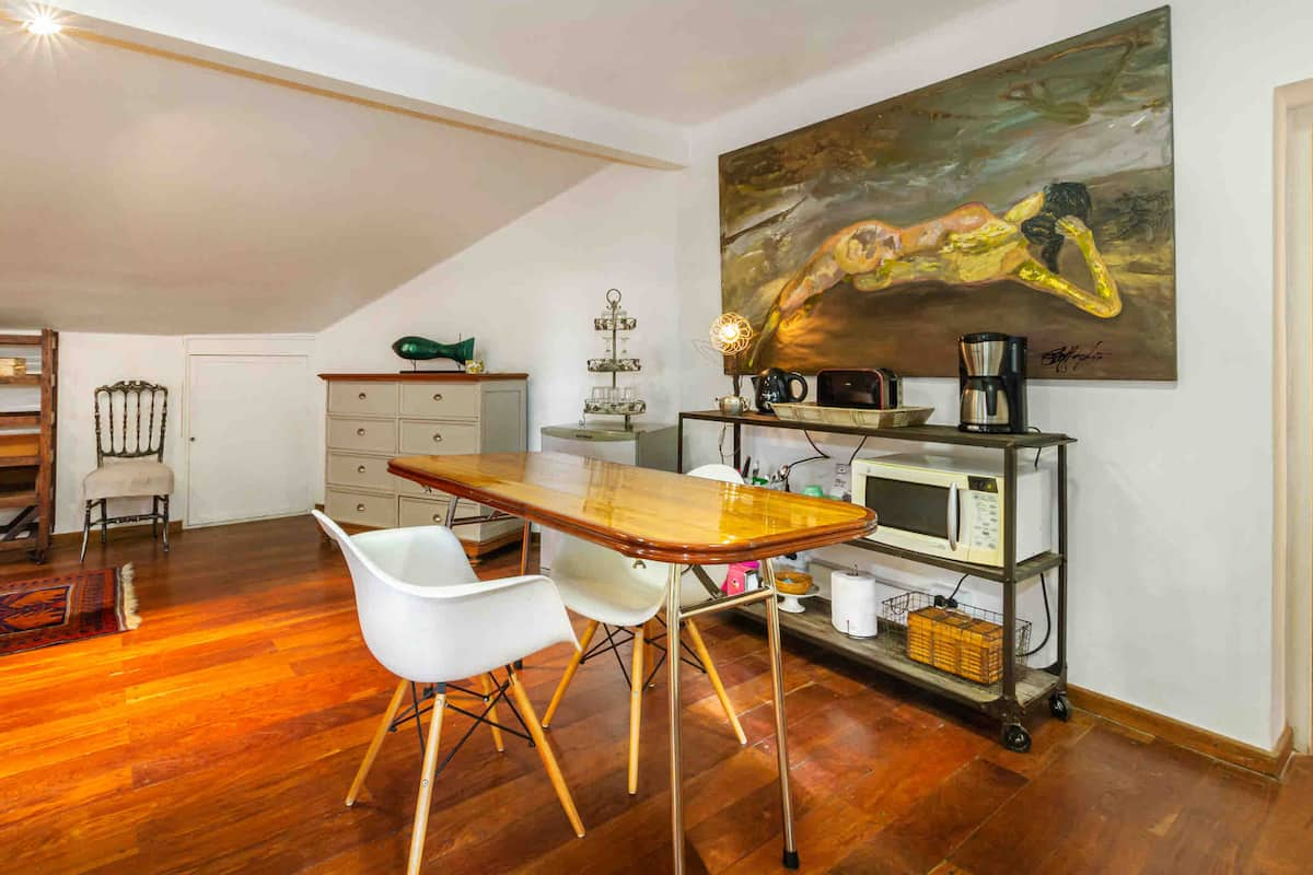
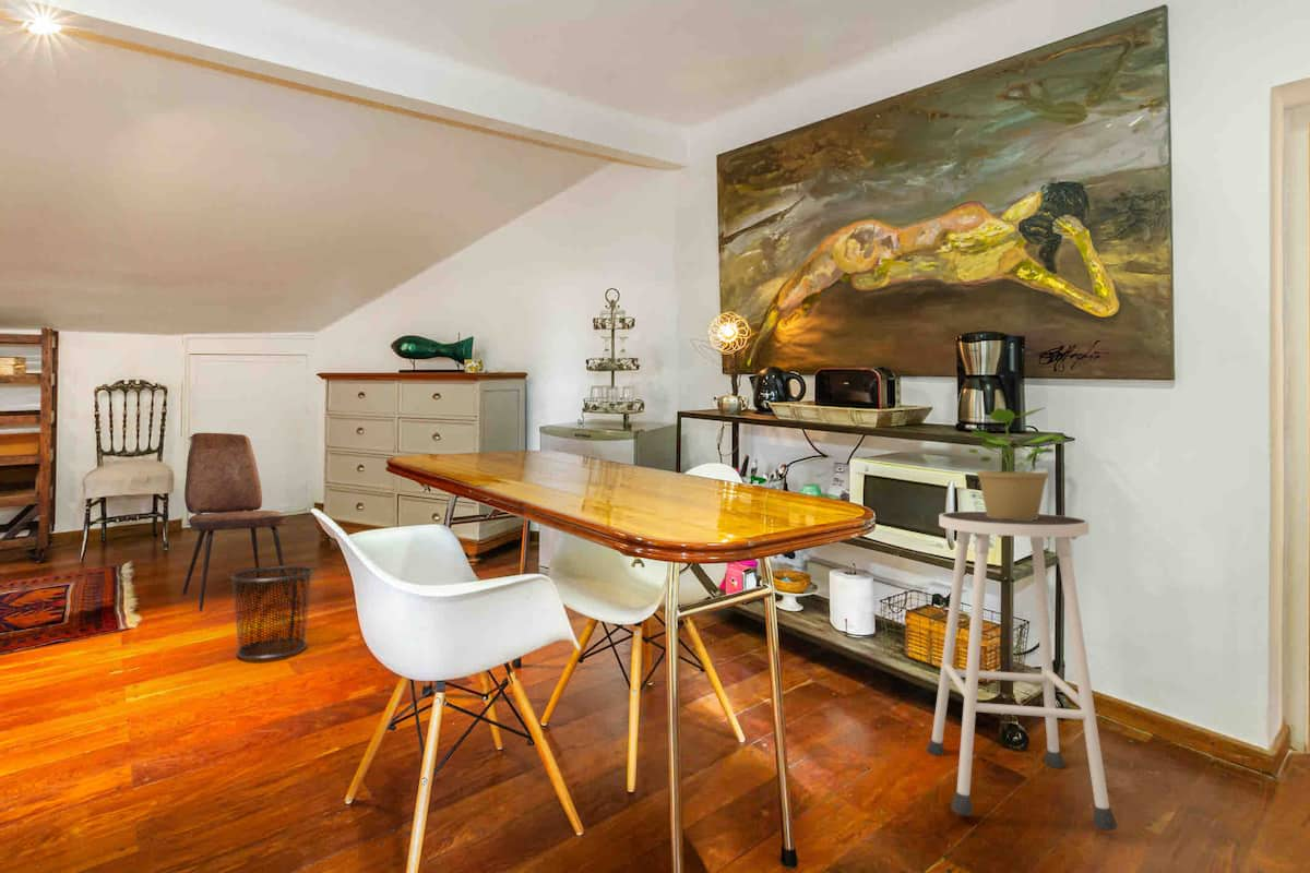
+ stool [926,511,1118,832]
+ trash can [229,565,314,660]
+ dining chair [181,432,288,613]
+ potted plant [967,407,1070,521]
